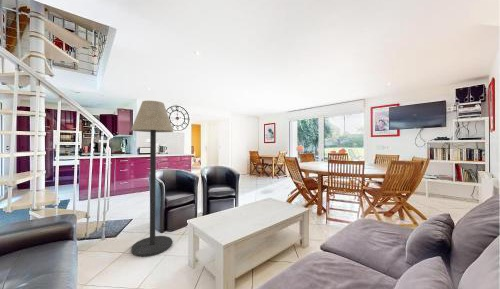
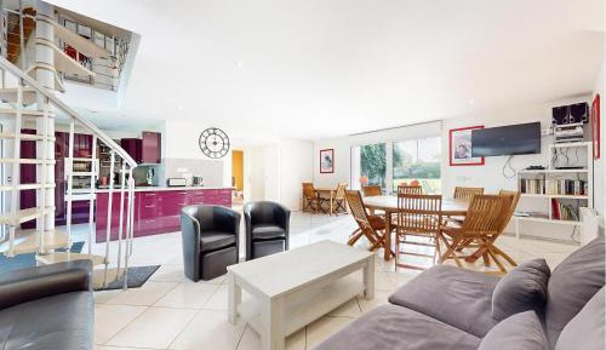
- floor lamp [130,100,175,257]
